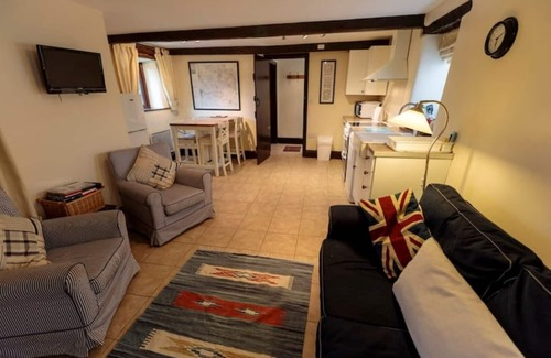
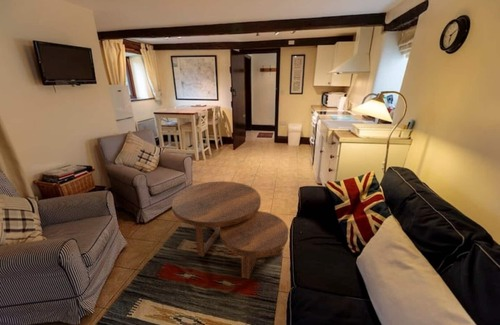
+ coffee table [171,180,289,280]
